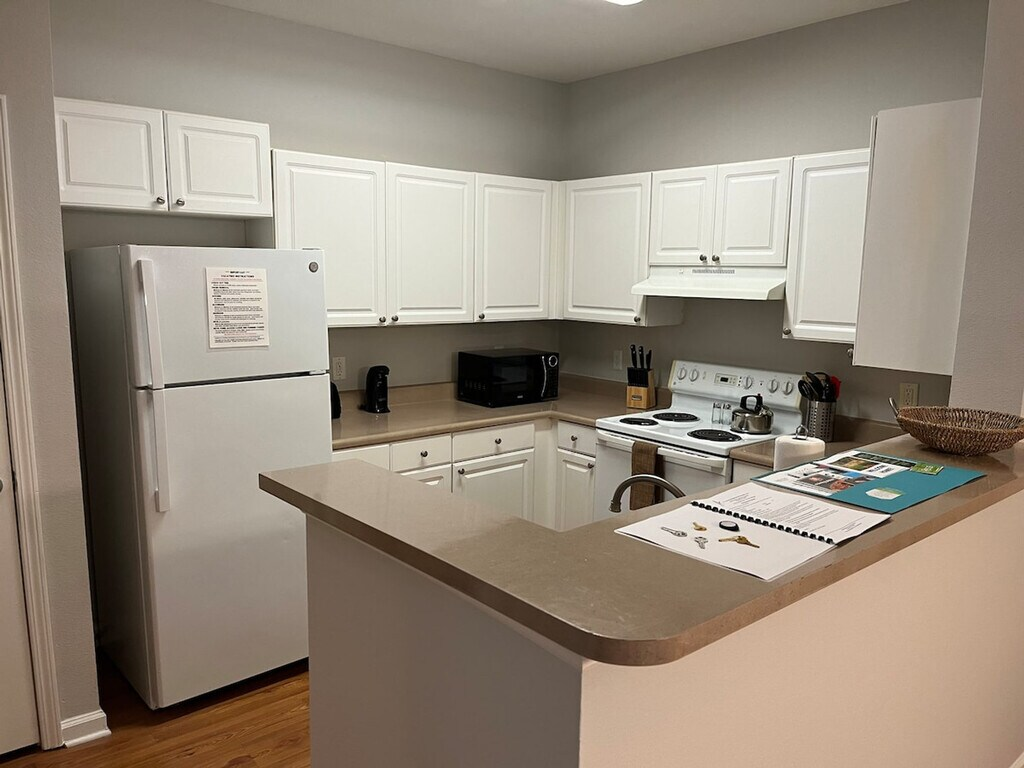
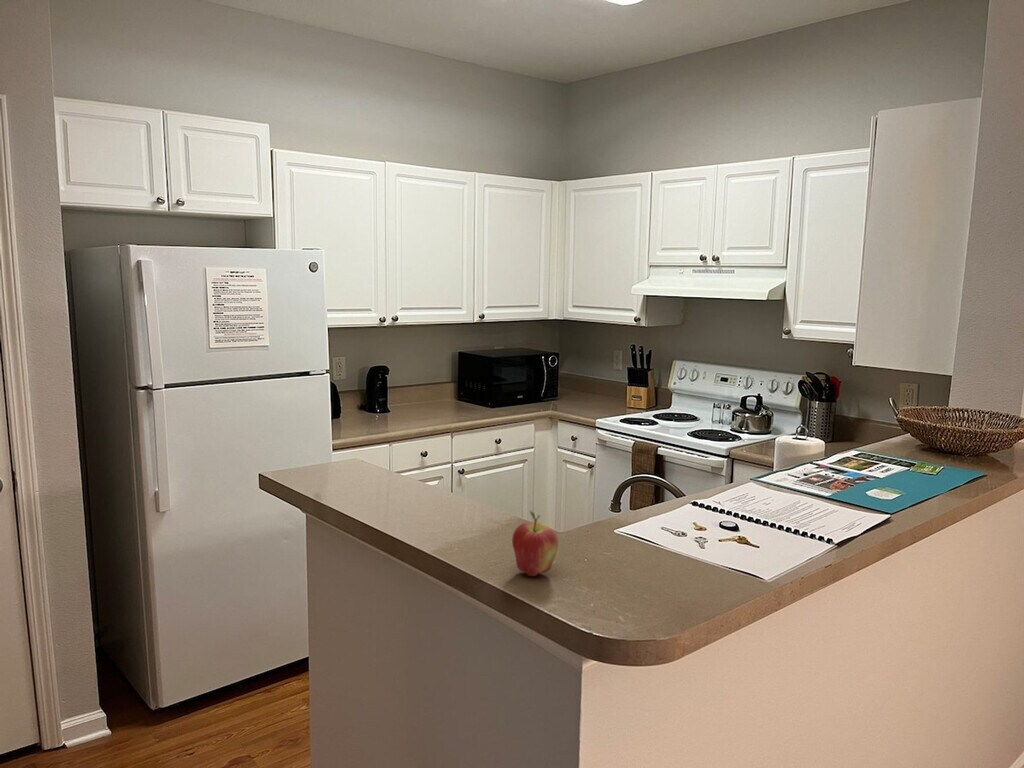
+ fruit [511,509,559,577]
